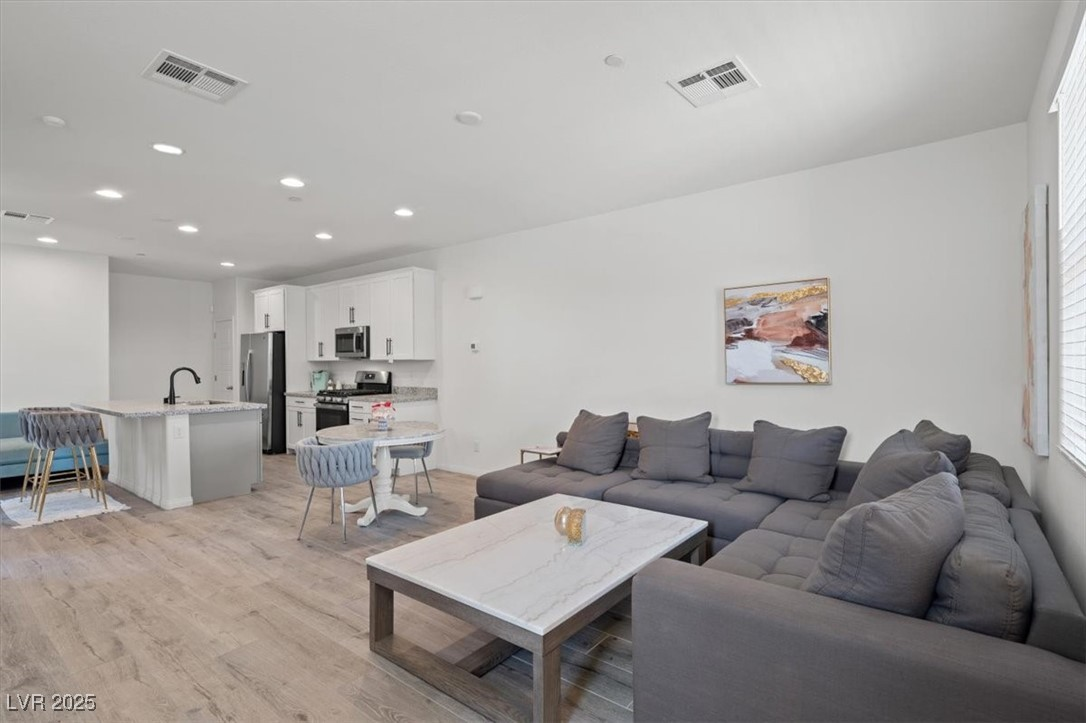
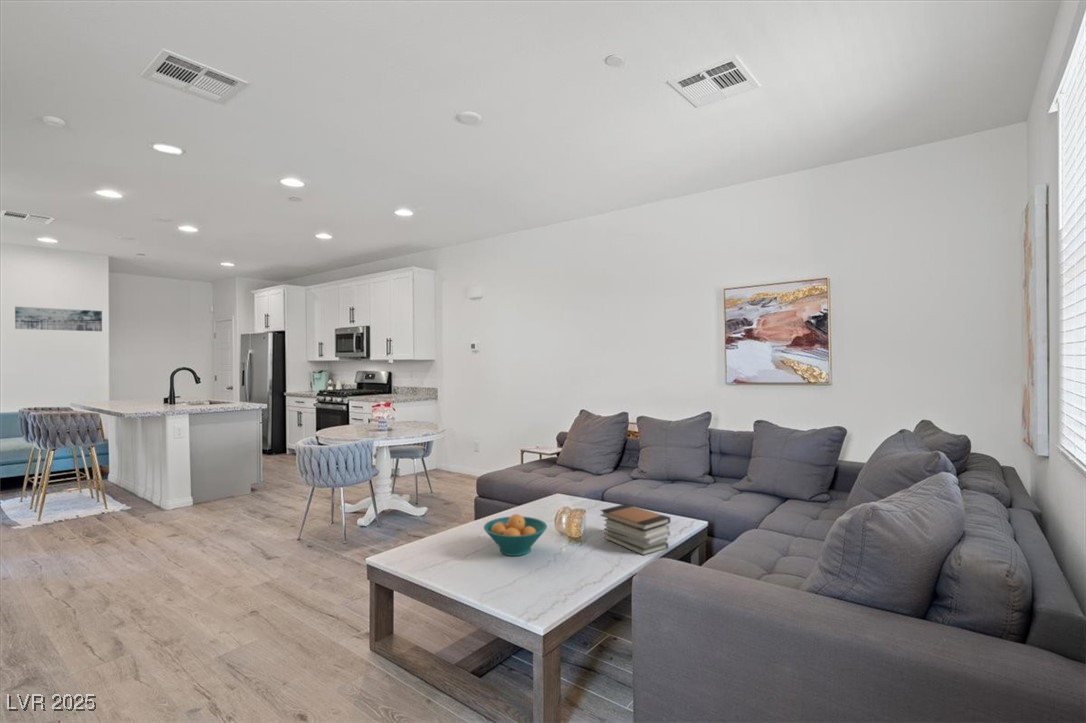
+ wall art [14,305,103,332]
+ book stack [599,503,671,556]
+ fruit bowl [483,513,548,557]
